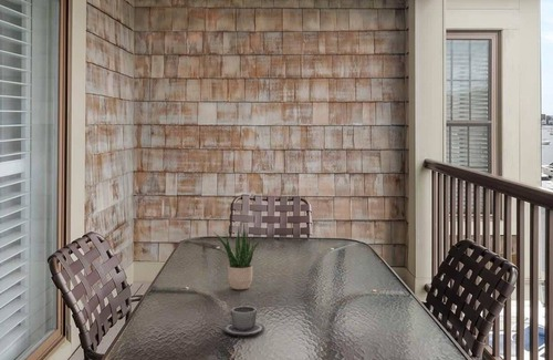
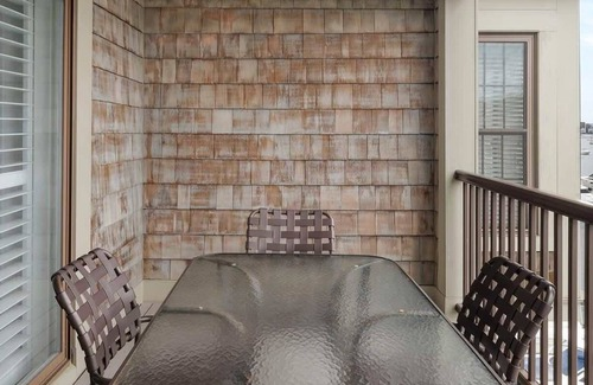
- potted plant [213,222,263,290]
- cup [222,305,265,337]
